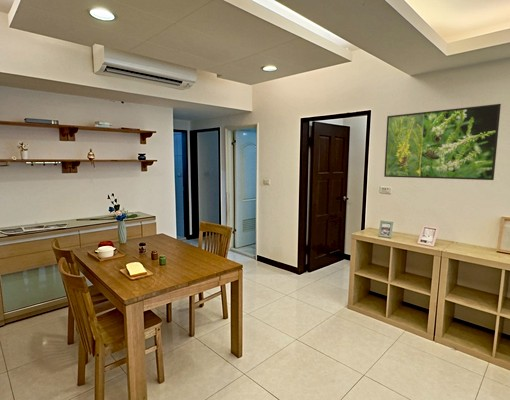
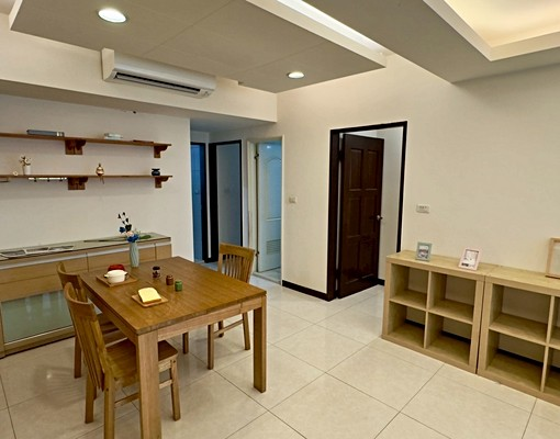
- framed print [383,103,502,181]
